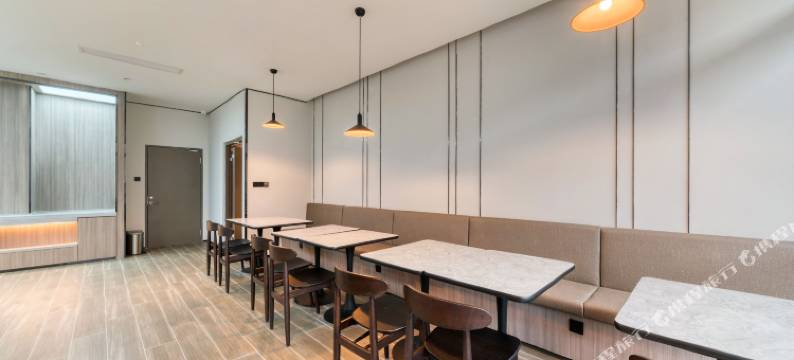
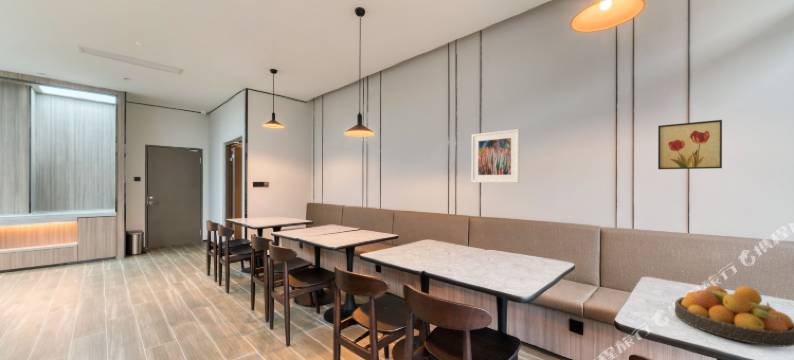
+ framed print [471,128,520,184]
+ wall art [657,119,723,170]
+ fruit bowl [674,285,794,348]
